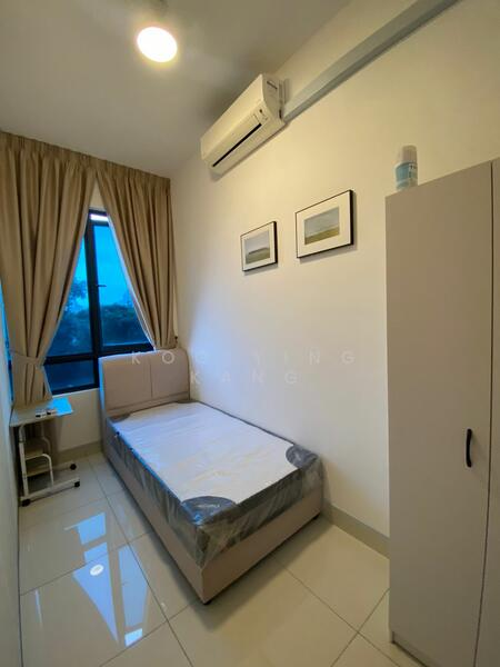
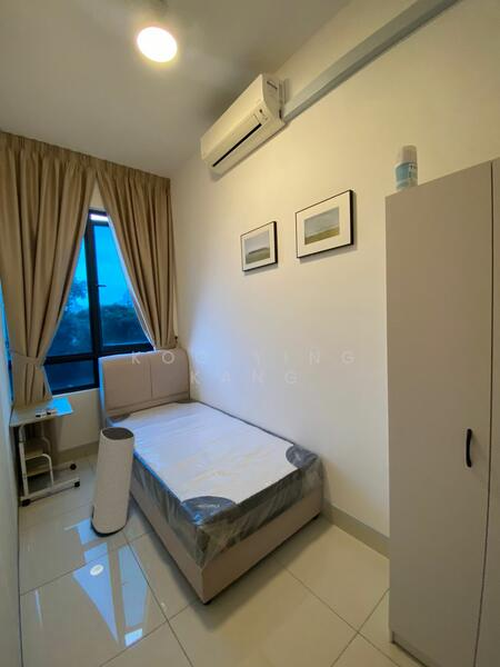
+ air purifier [90,426,137,534]
